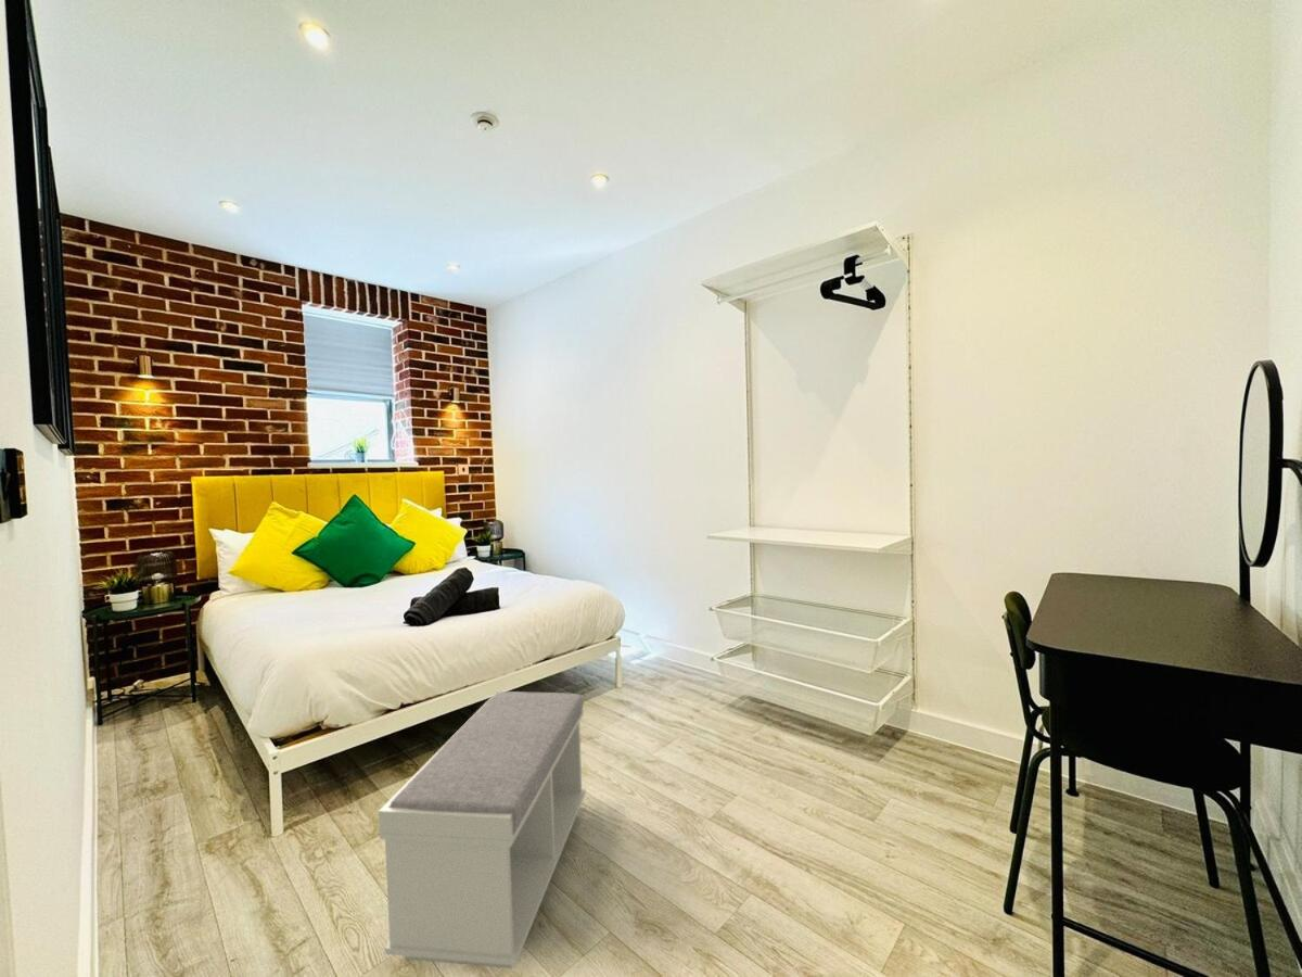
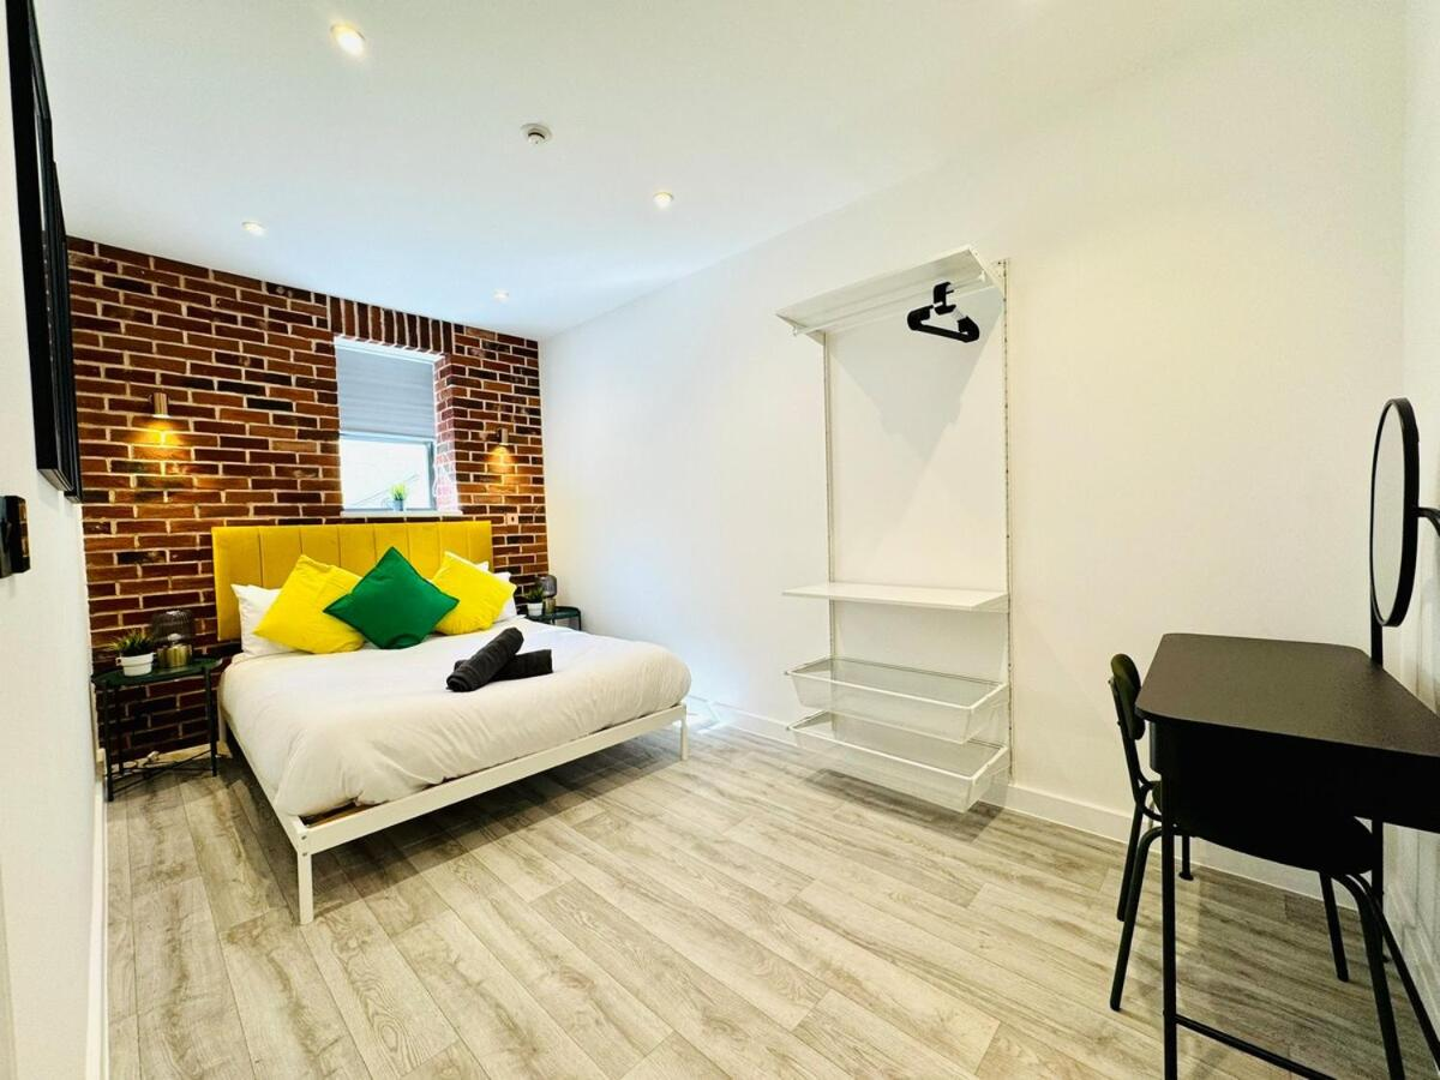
- bench [378,690,587,969]
